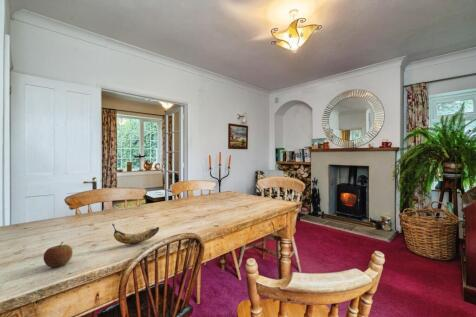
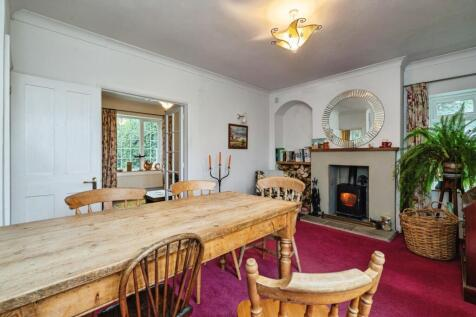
- apple [43,241,74,268]
- banana [111,223,160,245]
